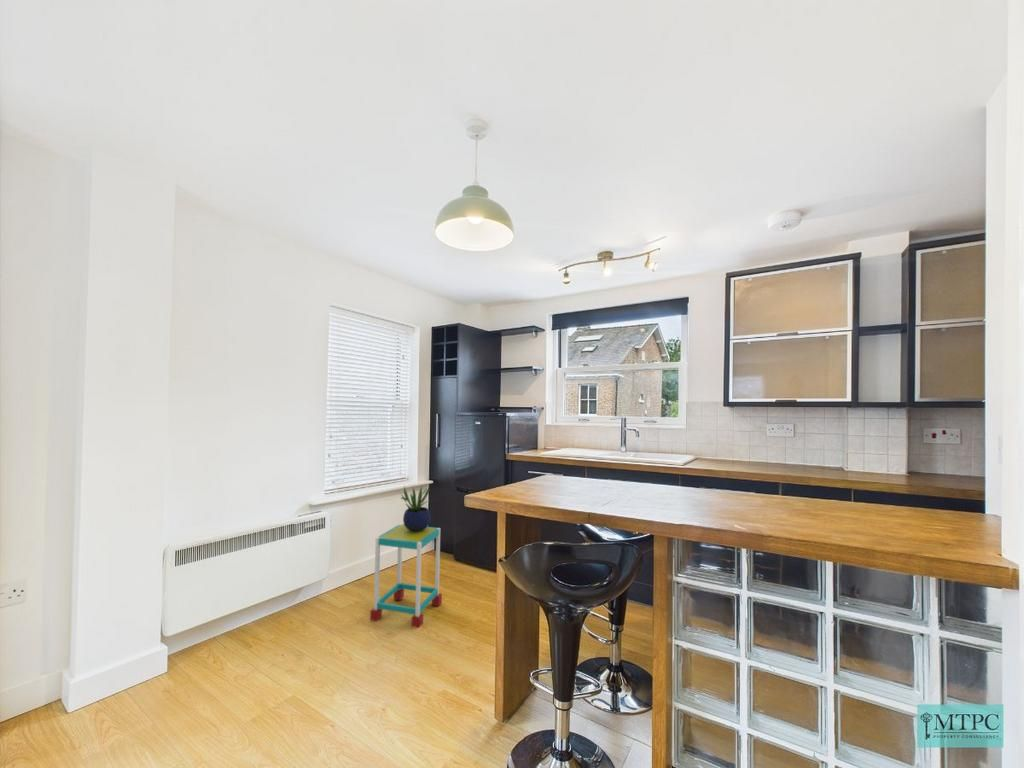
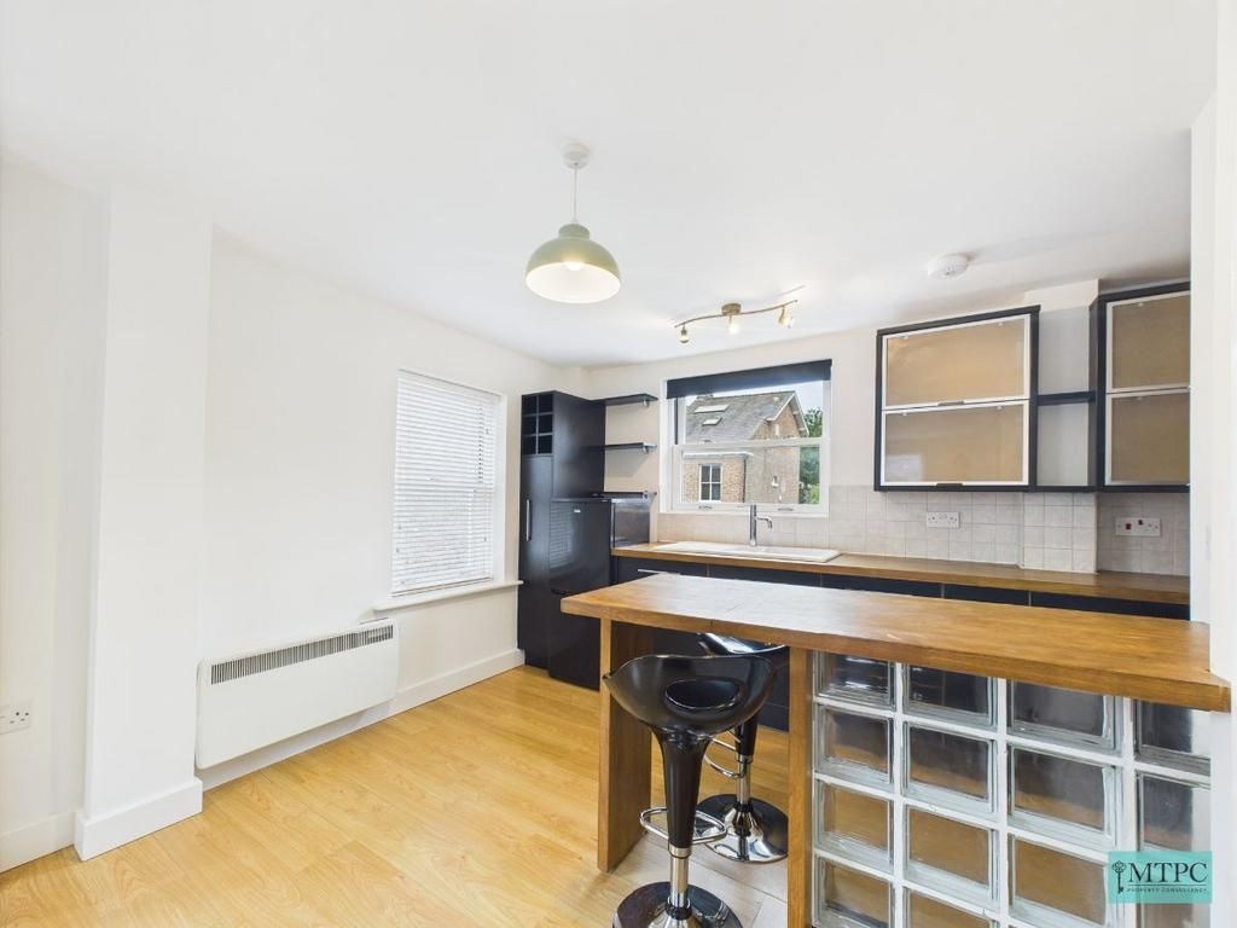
- potted plant [399,484,432,531]
- side table [369,523,443,628]
